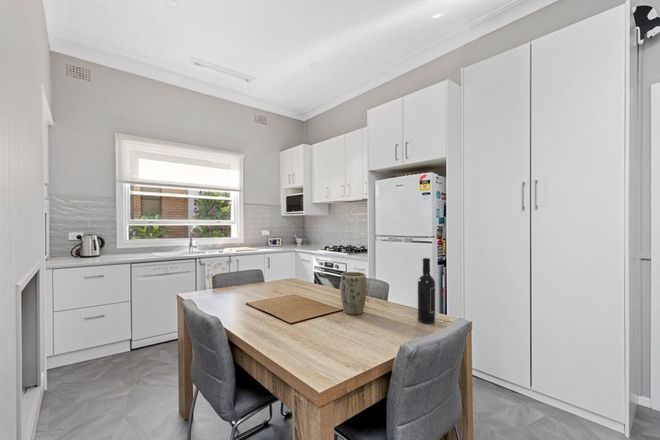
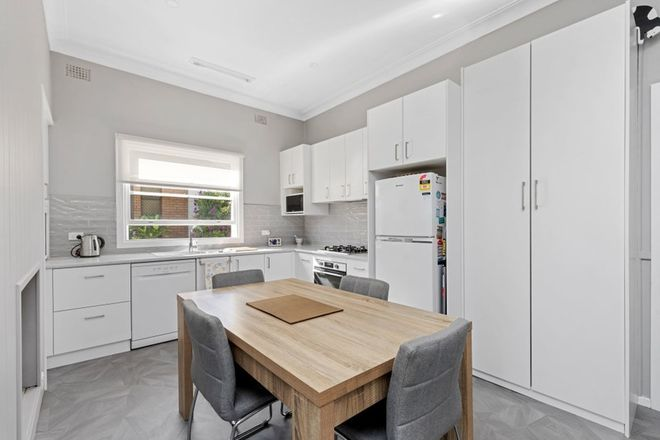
- wine bottle [417,257,436,325]
- plant pot [340,271,367,316]
